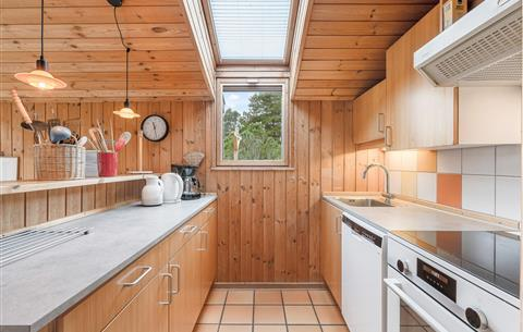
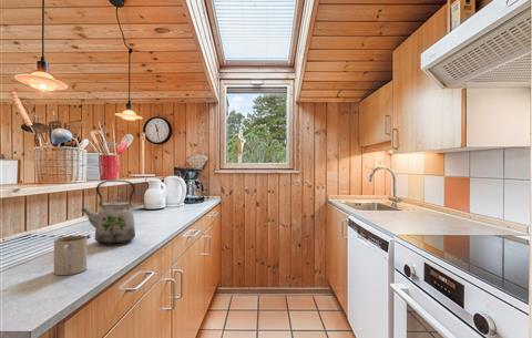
+ kettle [80,180,136,246]
+ mug [53,235,89,276]
